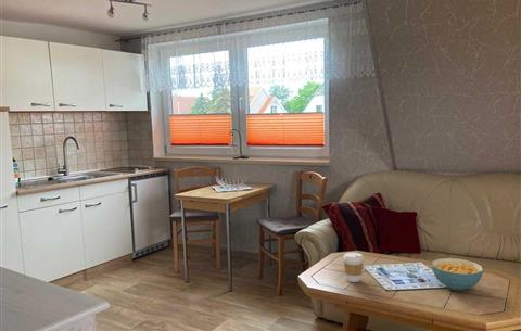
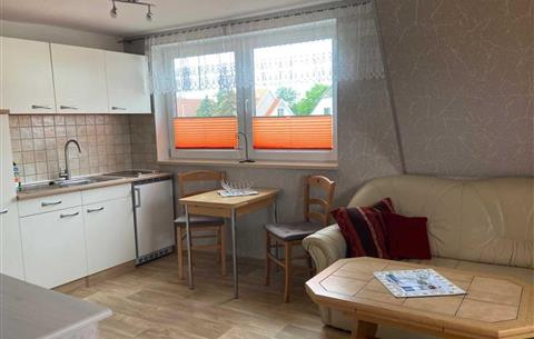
- cereal bowl [431,257,484,292]
- coffee cup [342,252,364,283]
